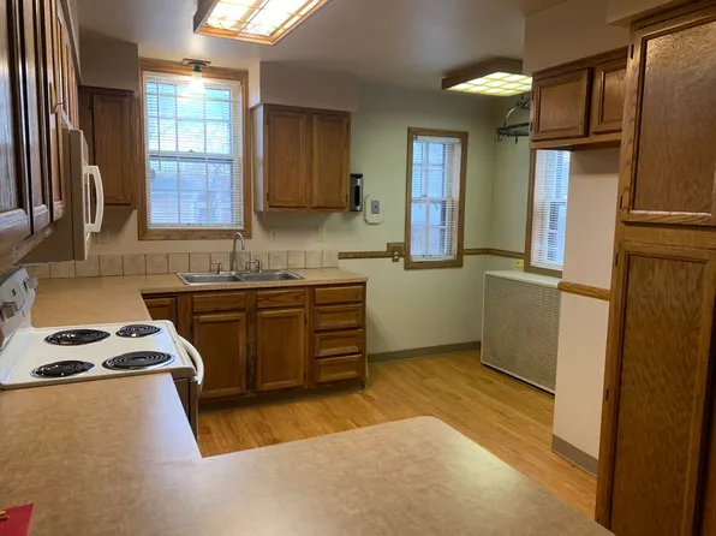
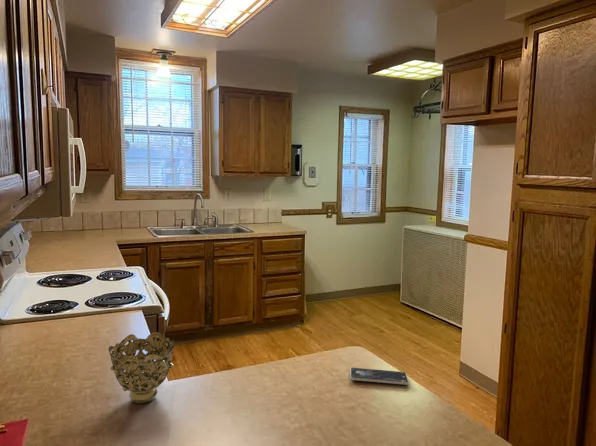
+ decorative bowl [108,331,176,404]
+ smartphone [349,367,410,386]
